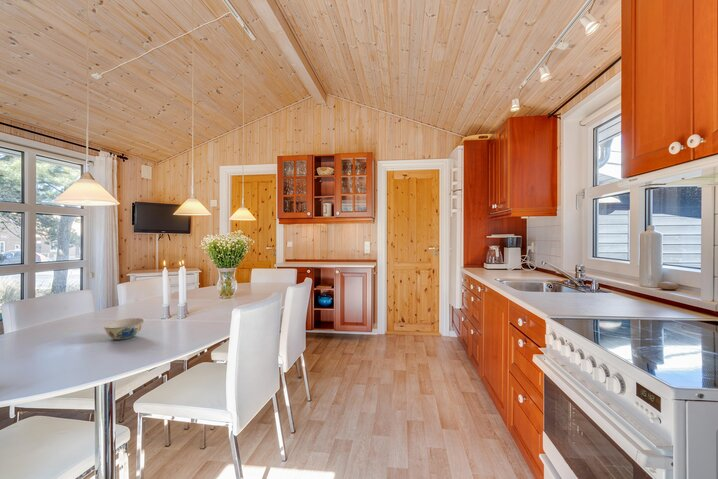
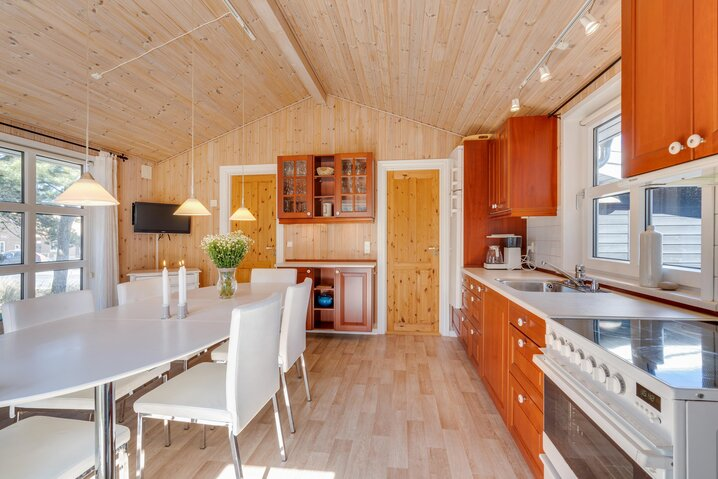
- chinaware [102,317,145,341]
